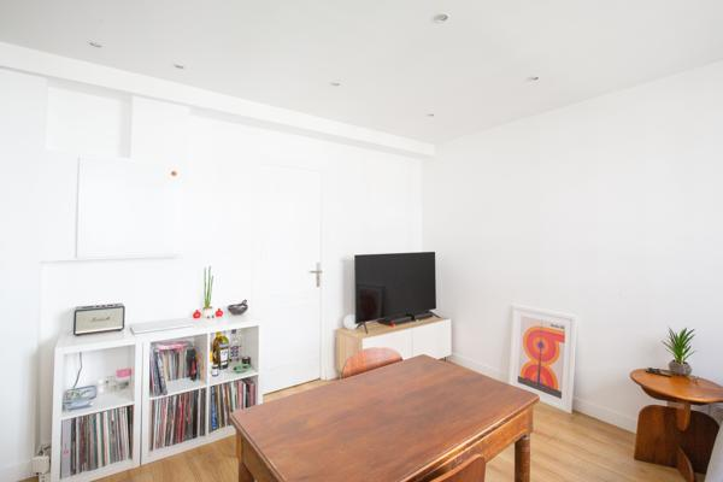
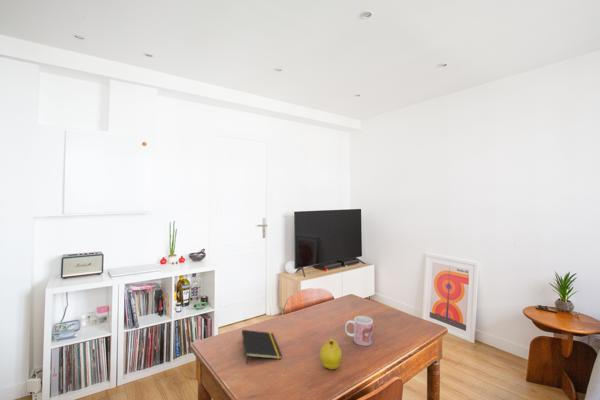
+ mug [344,315,374,347]
+ notepad [241,329,283,365]
+ fruit [319,338,343,371]
